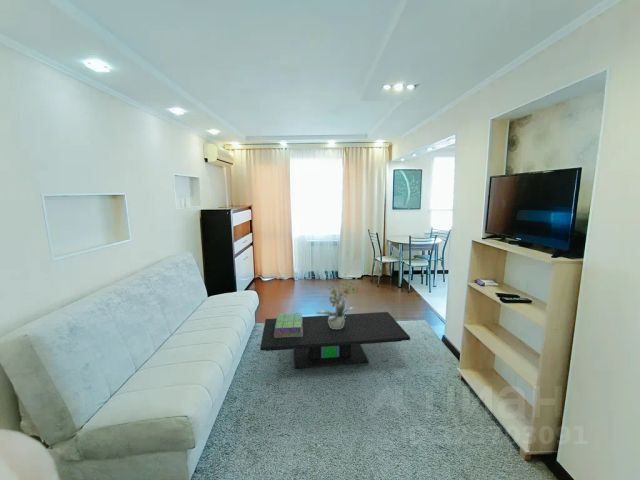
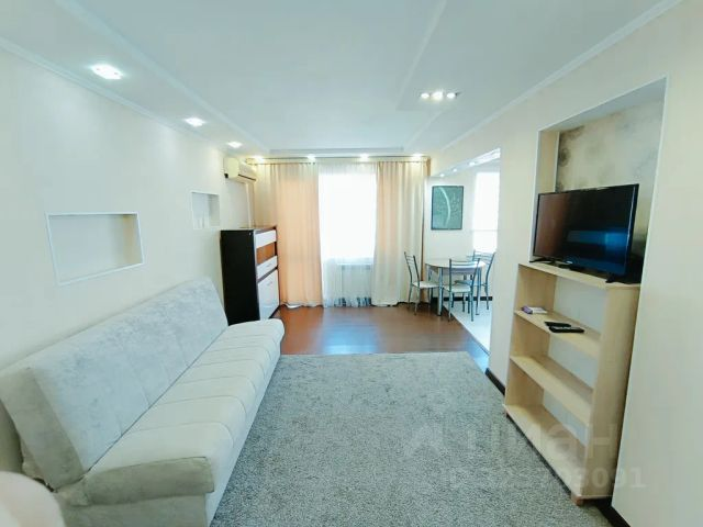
- coffee table [259,311,411,370]
- potted plant [316,276,359,329]
- stack of books [274,313,303,338]
